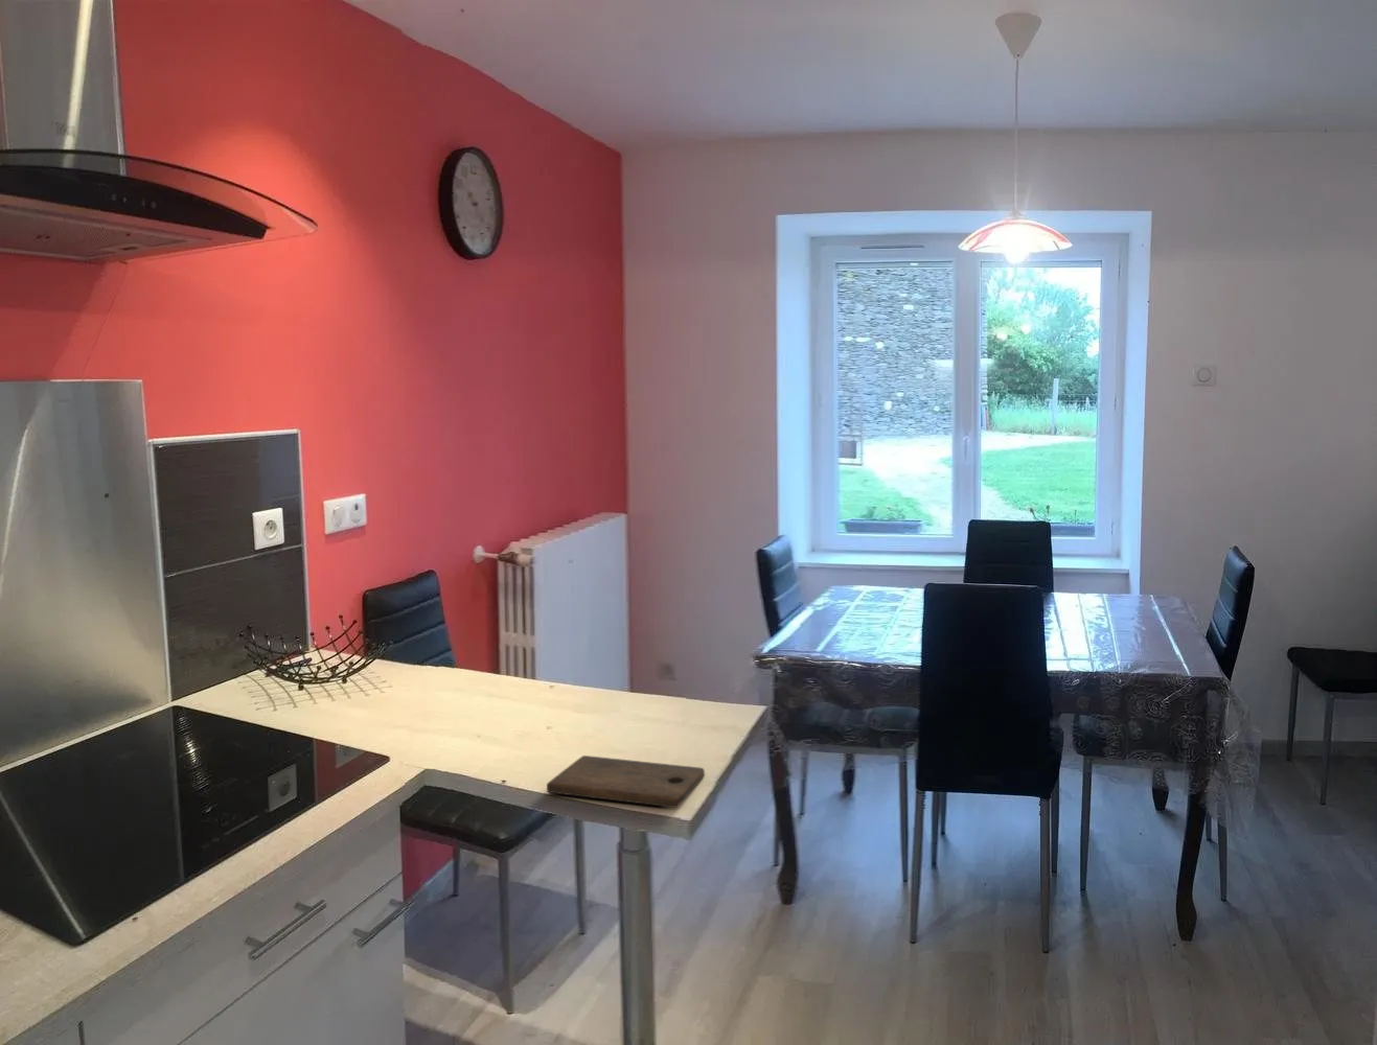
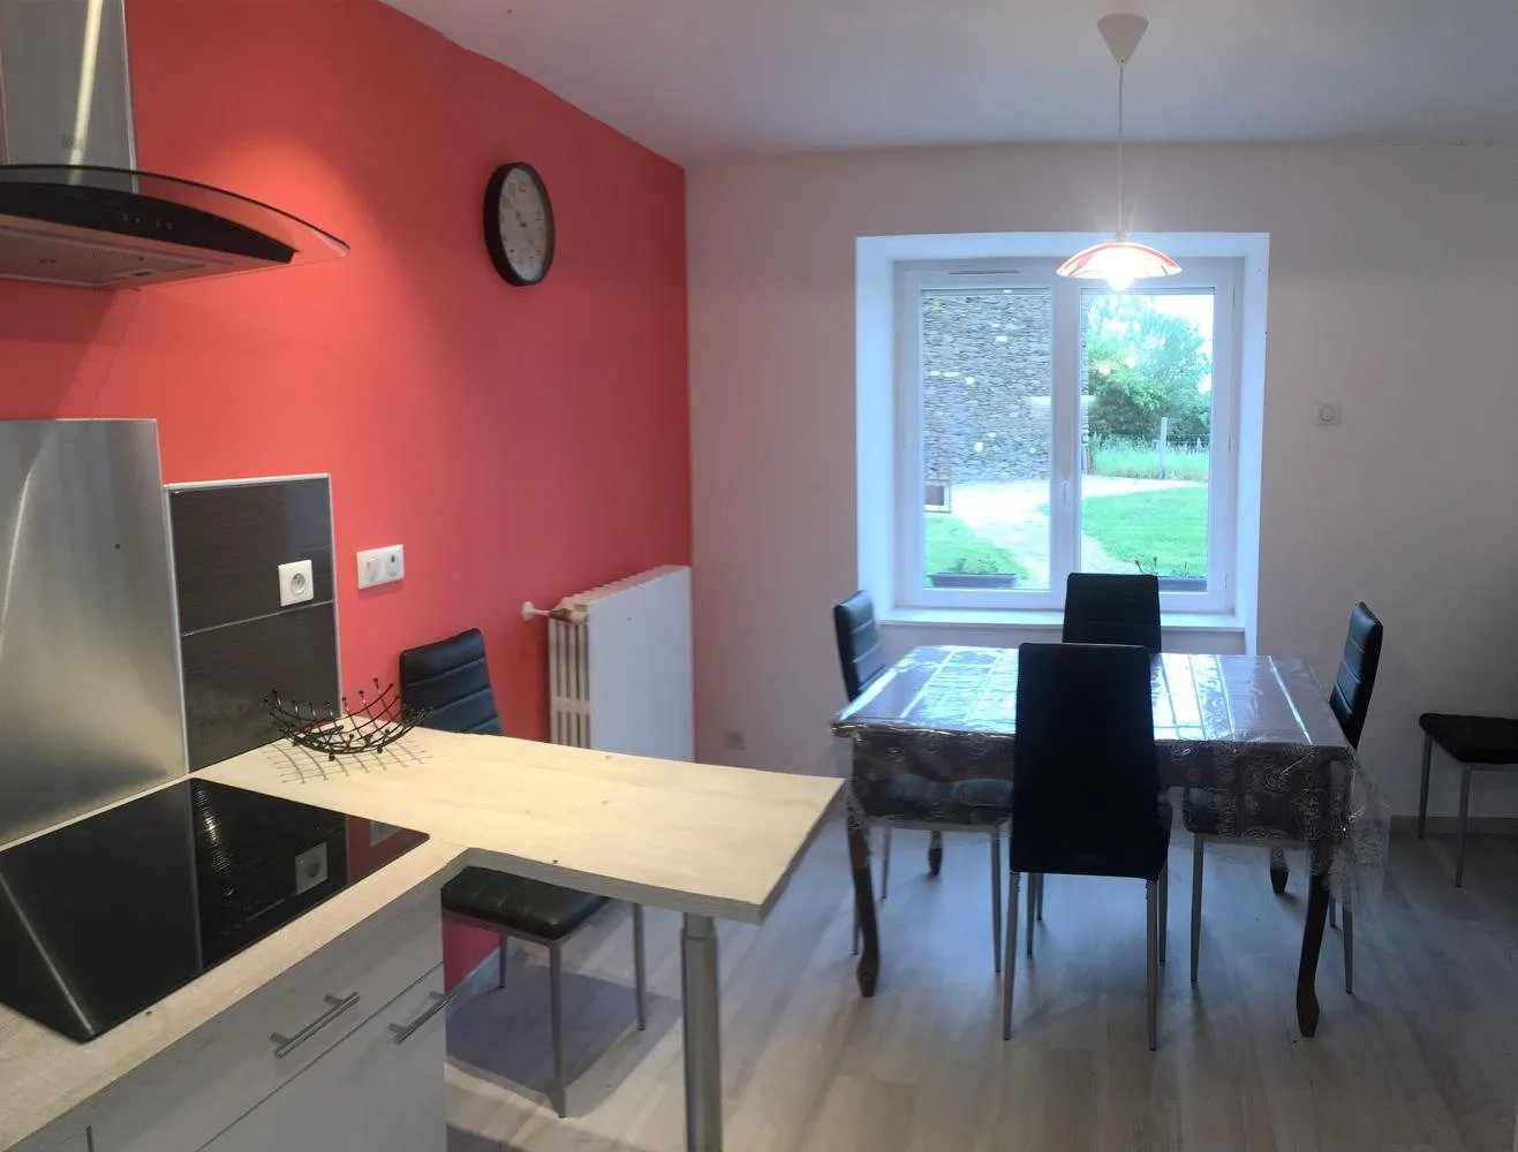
- cutting board [546,754,706,809]
